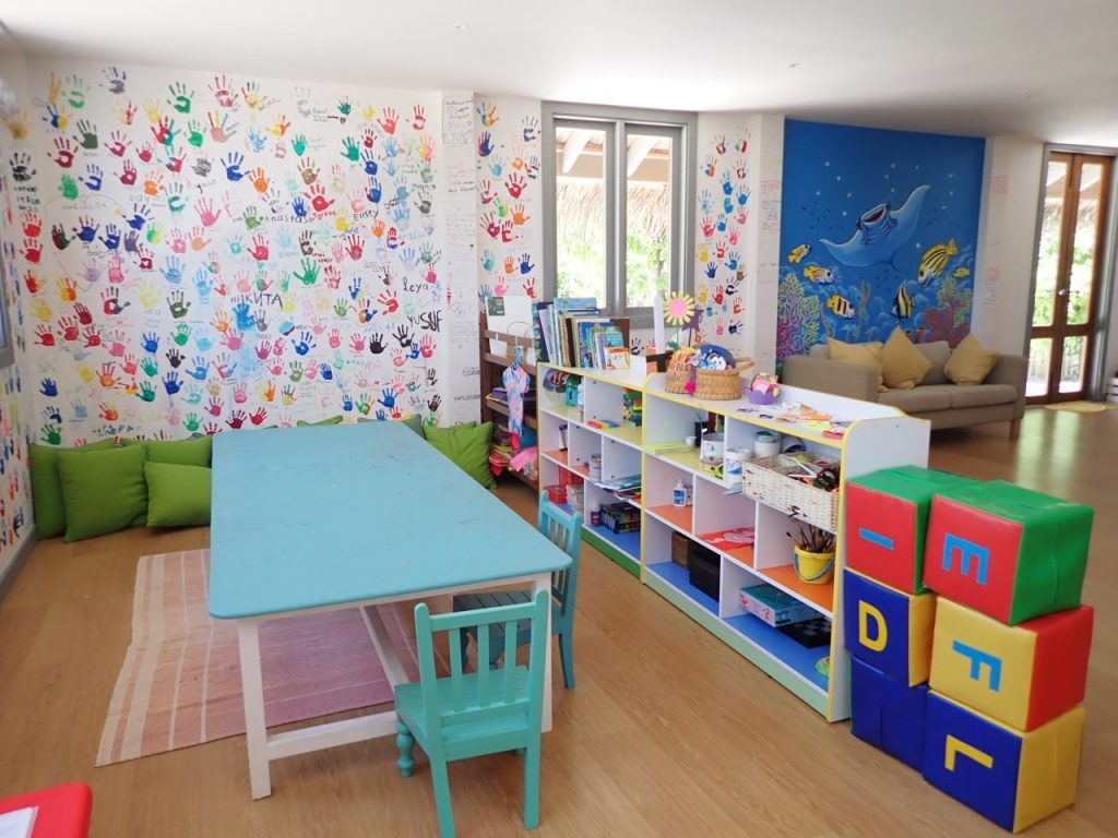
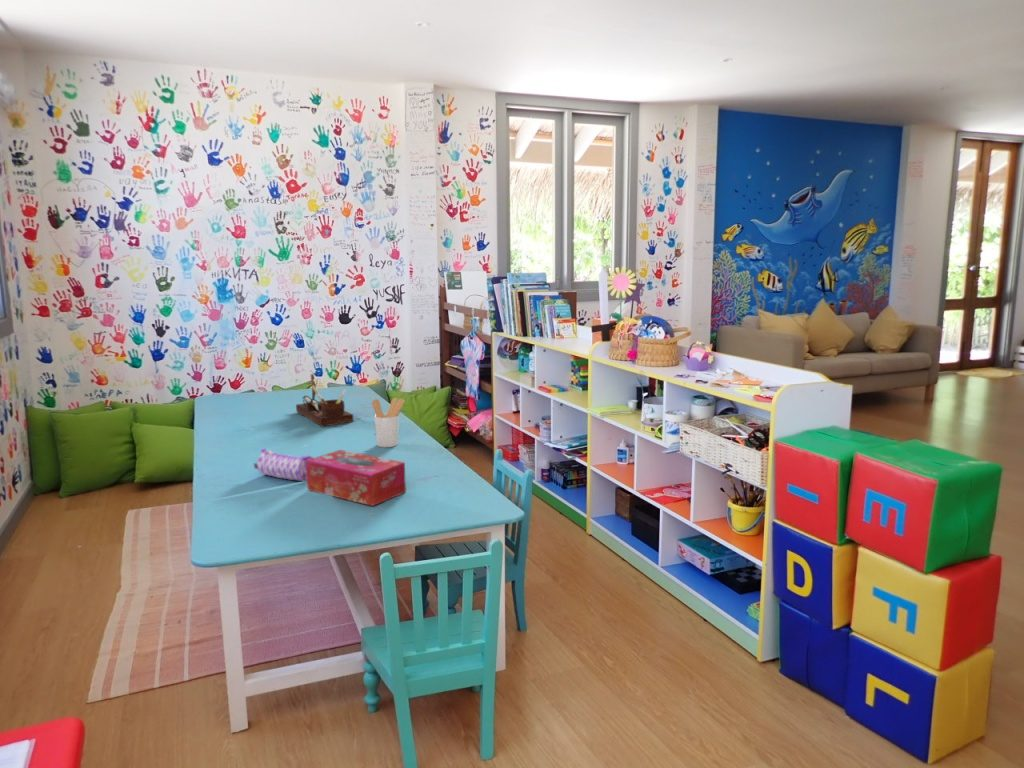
+ desk organizer [295,373,354,428]
+ pencil case [253,447,314,483]
+ utensil holder [371,397,406,448]
+ tissue box [306,449,407,507]
